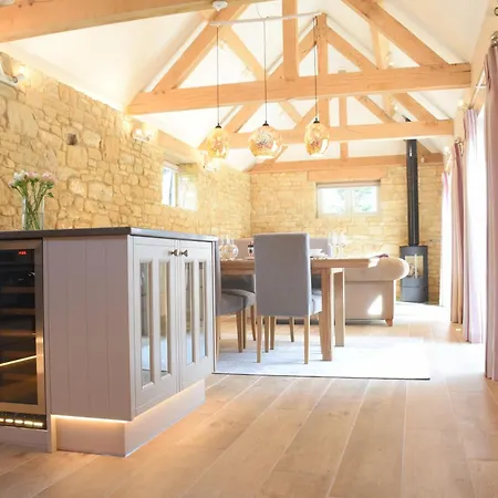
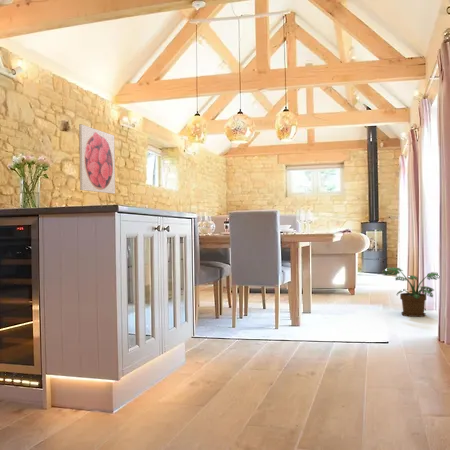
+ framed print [78,123,116,195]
+ potted plant [380,266,439,318]
